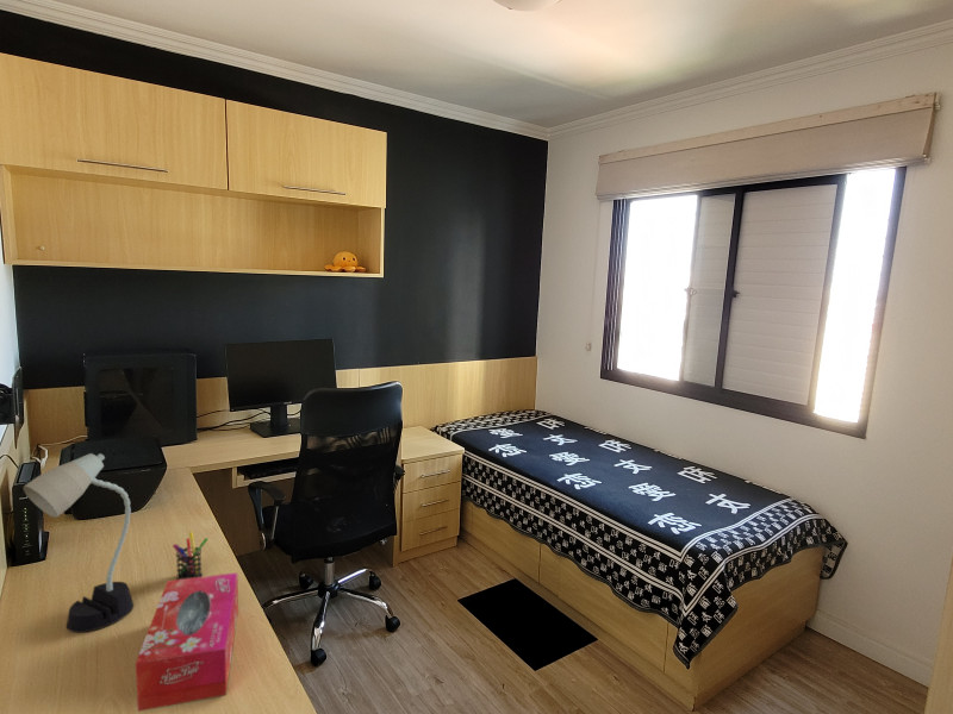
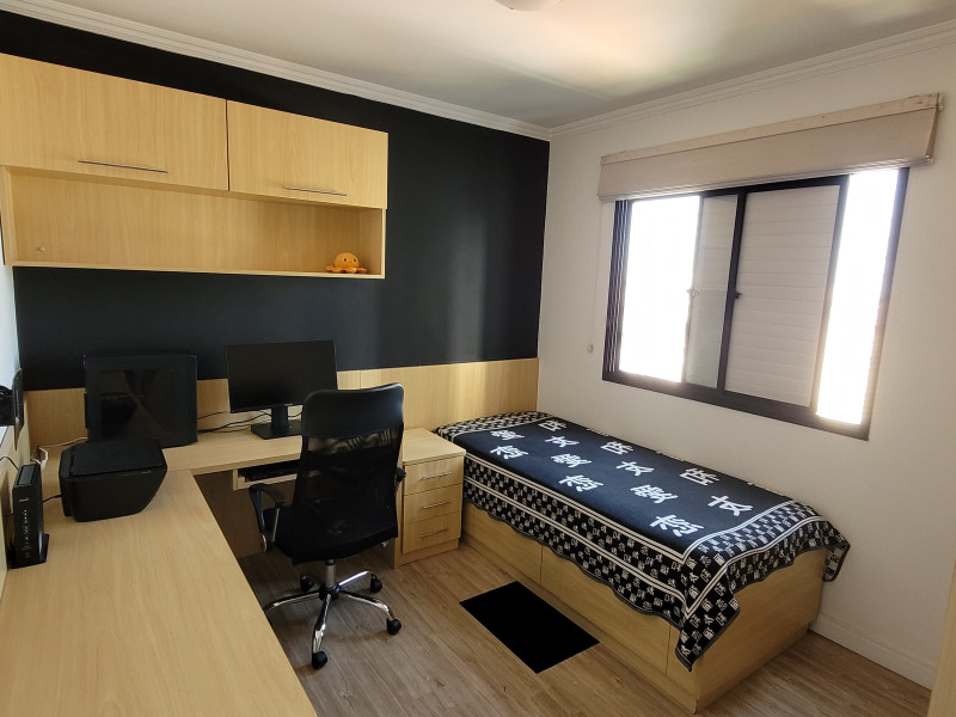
- tissue box [135,571,239,713]
- desk lamp [21,452,135,633]
- pen holder [172,531,208,580]
